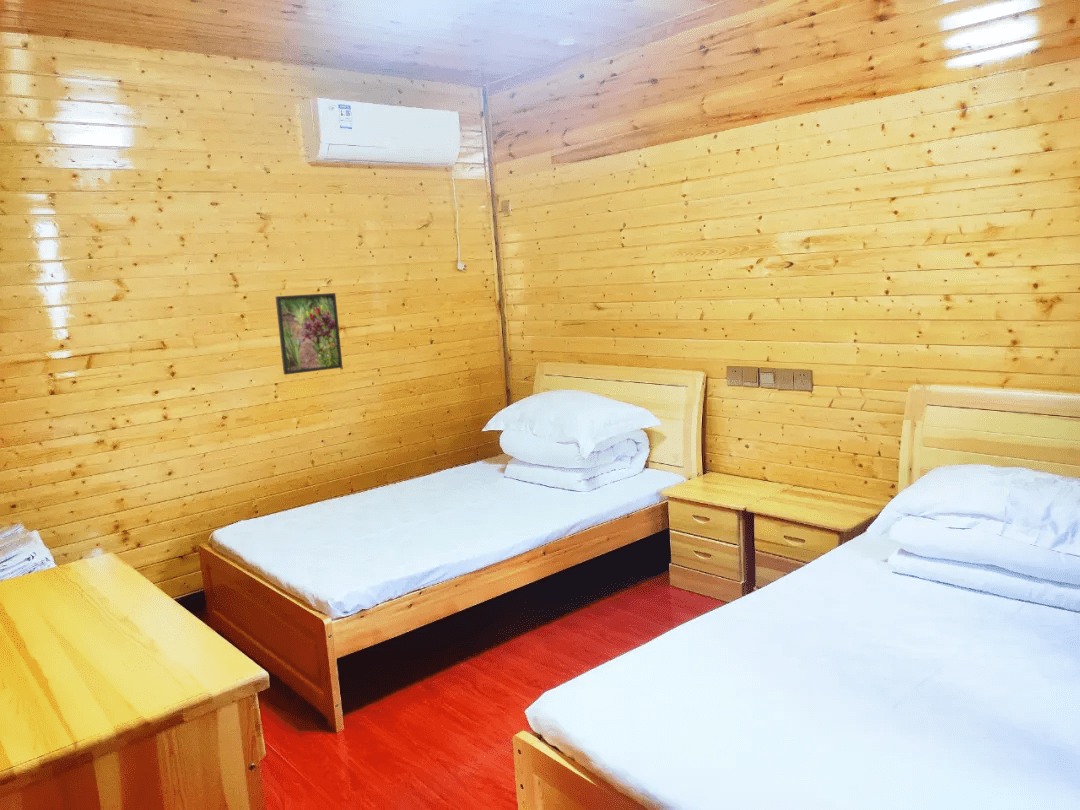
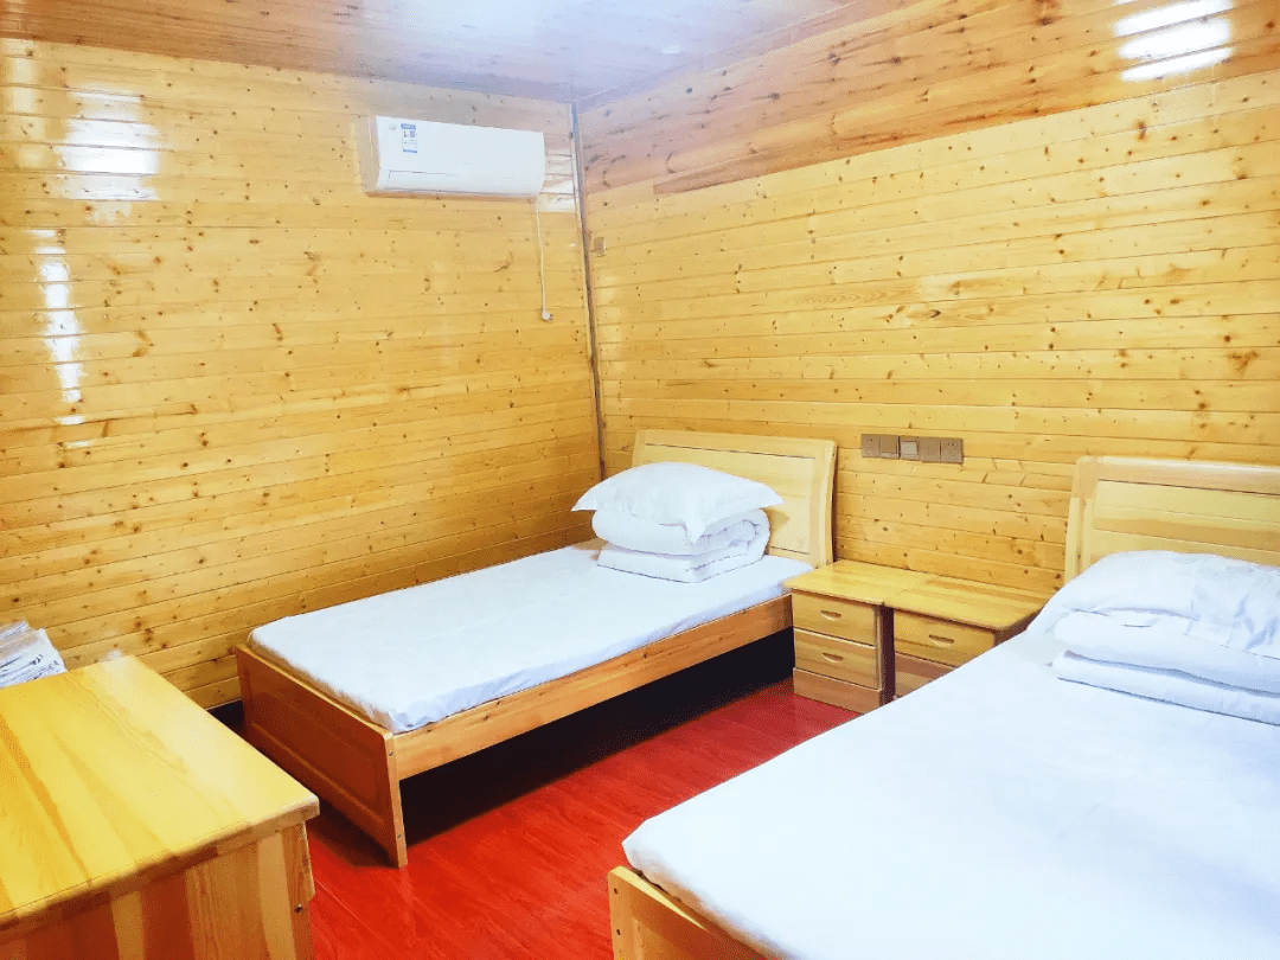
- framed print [275,292,343,376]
